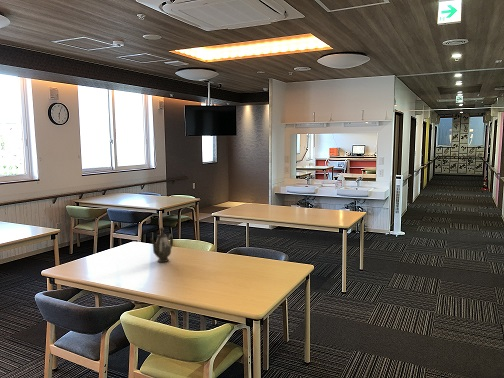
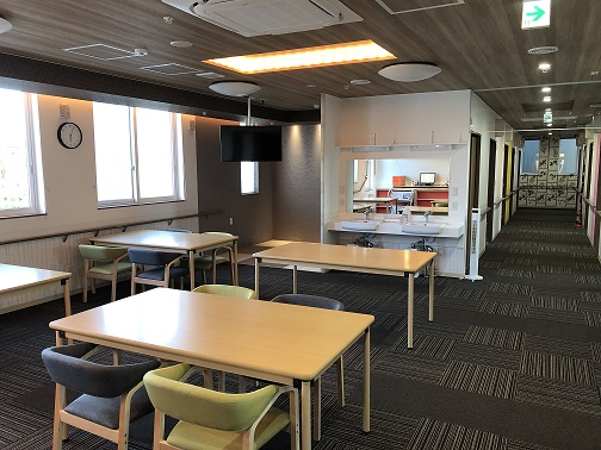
- teapot [149,226,174,263]
